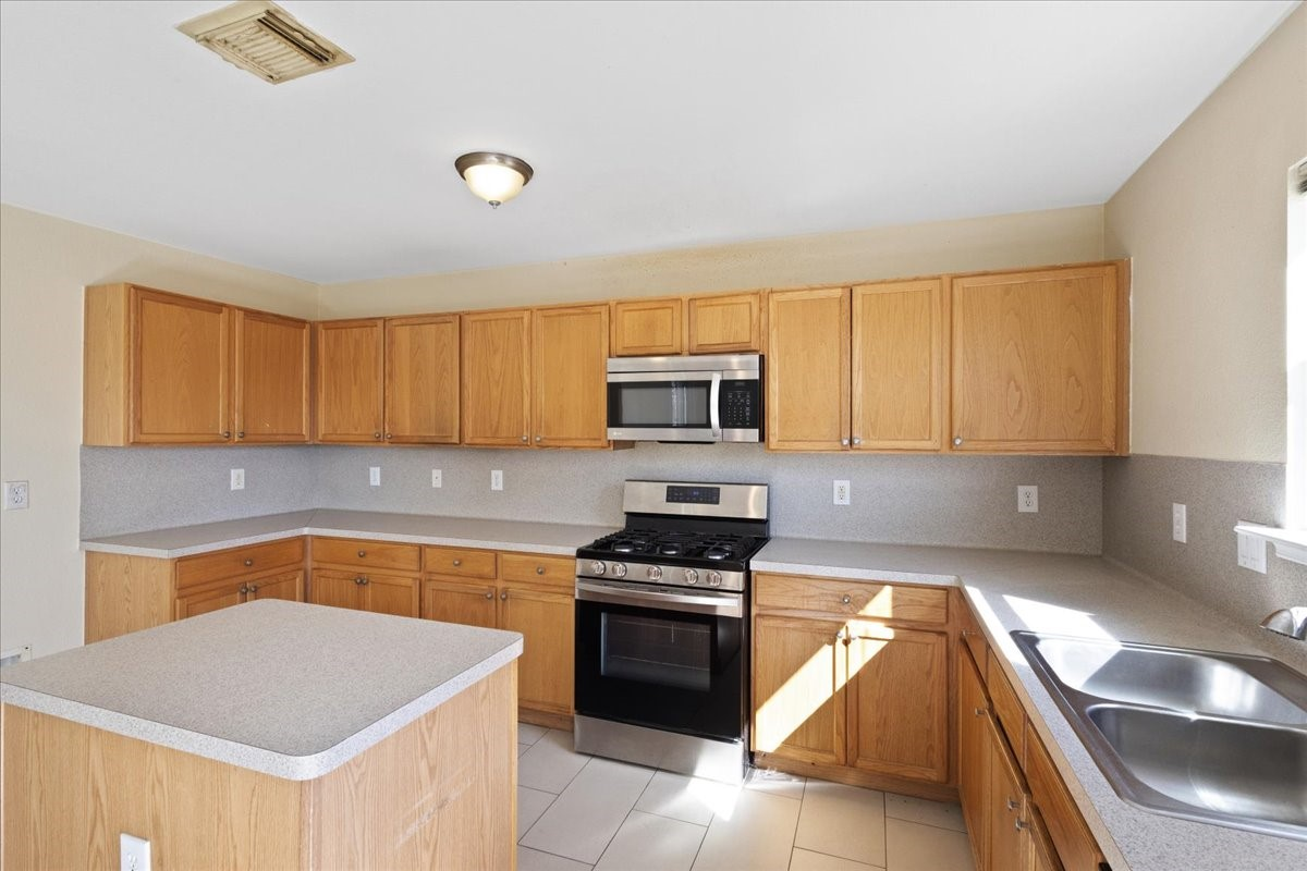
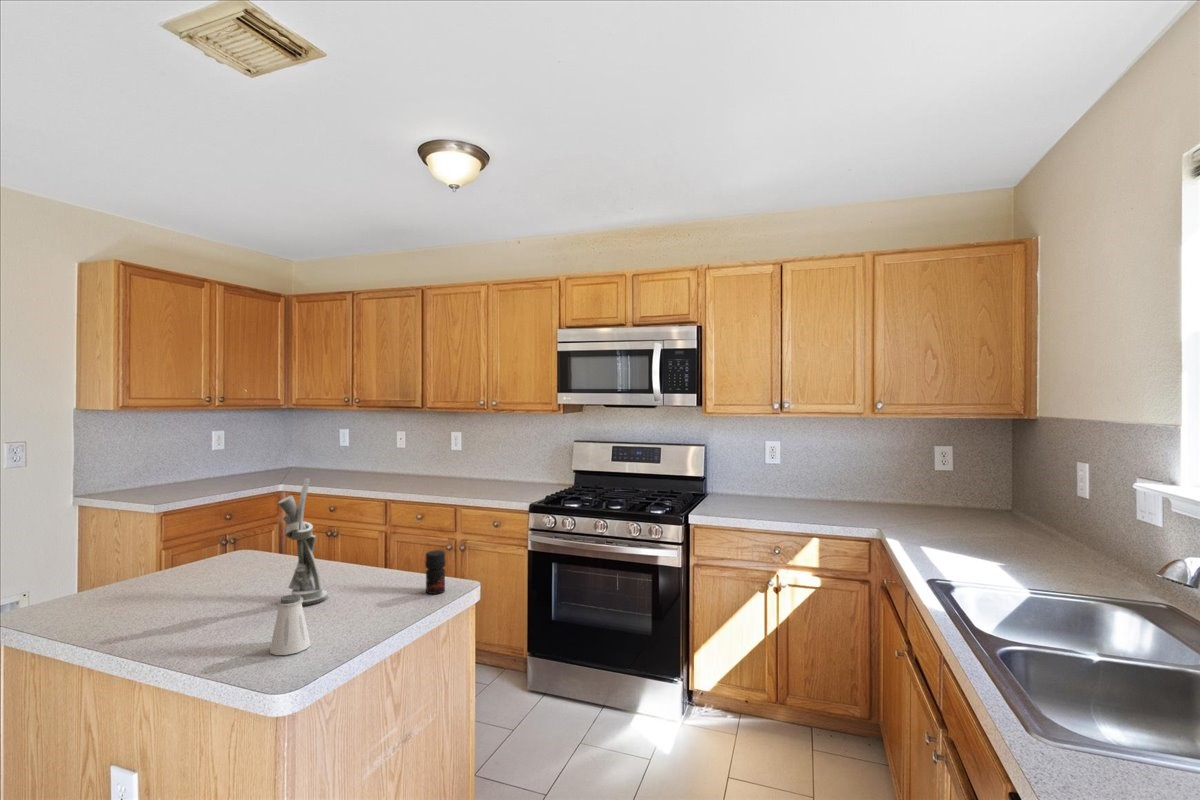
+ jar [424,549,447,595]
+ utensil holder [277,477,328,606]
+ saltshaker [269,594,312,656]
